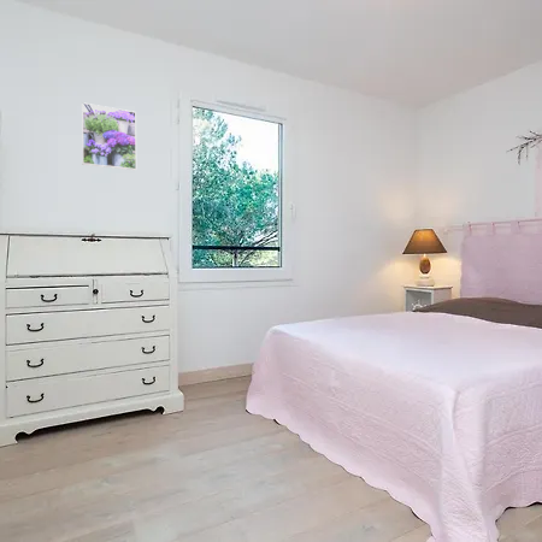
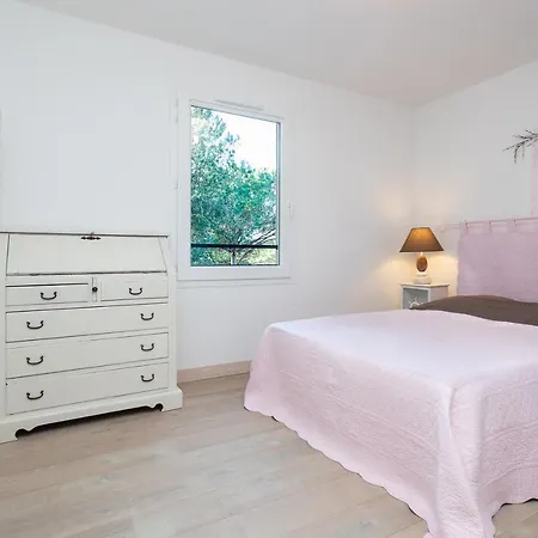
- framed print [81,101,137,171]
